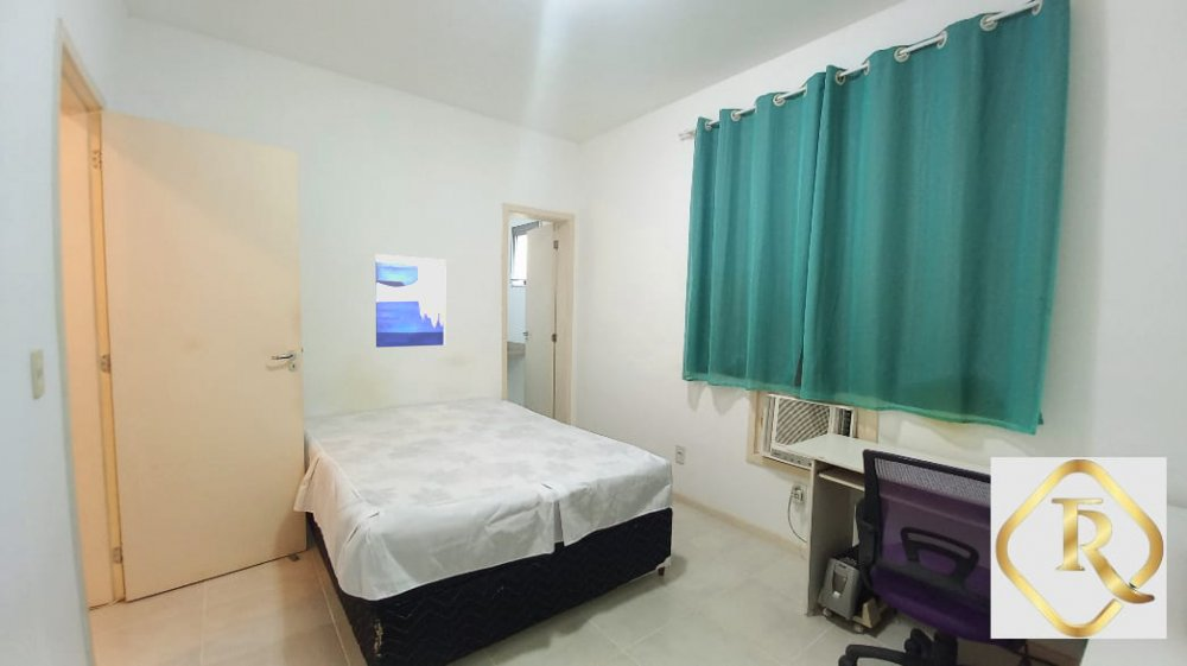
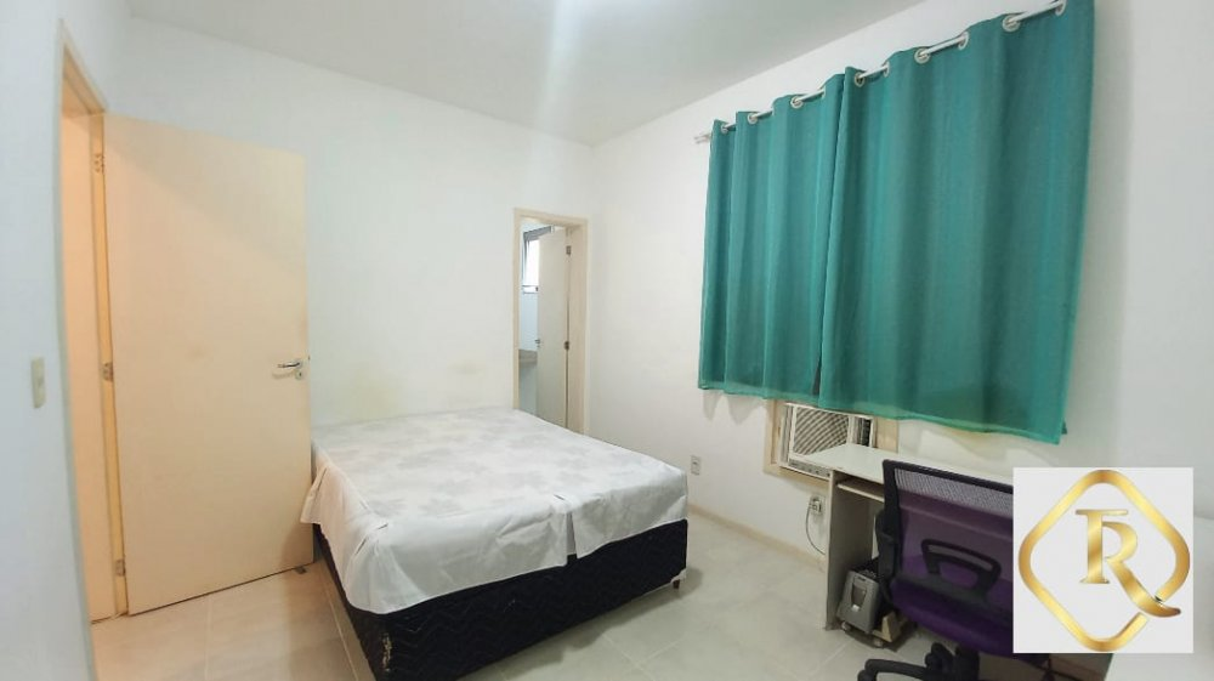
- wall art [375,253,447,349]
